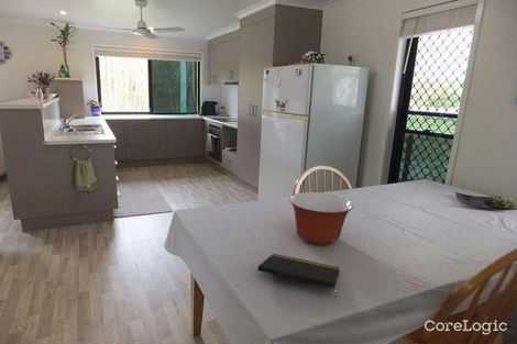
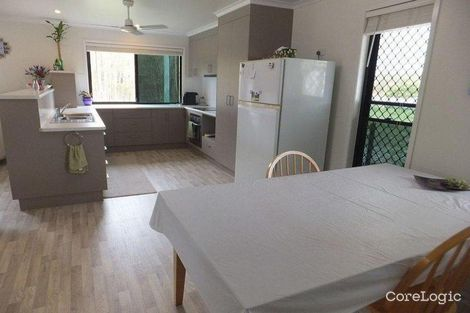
- mixing bowl [288,191,354,246]
- notepad [257,253,341,299]
